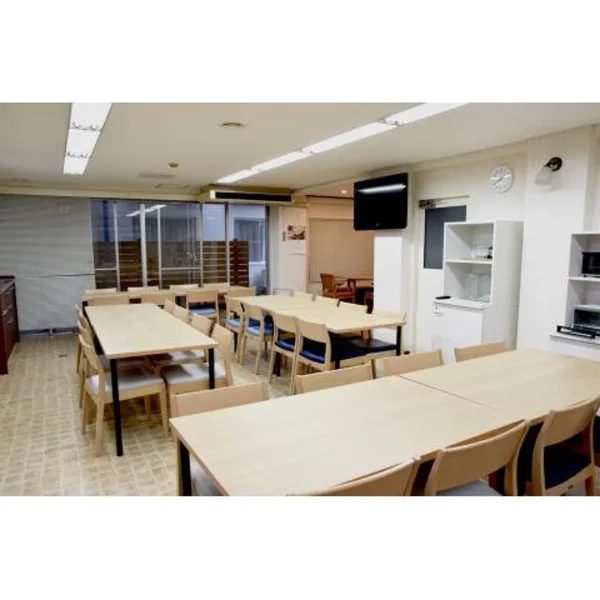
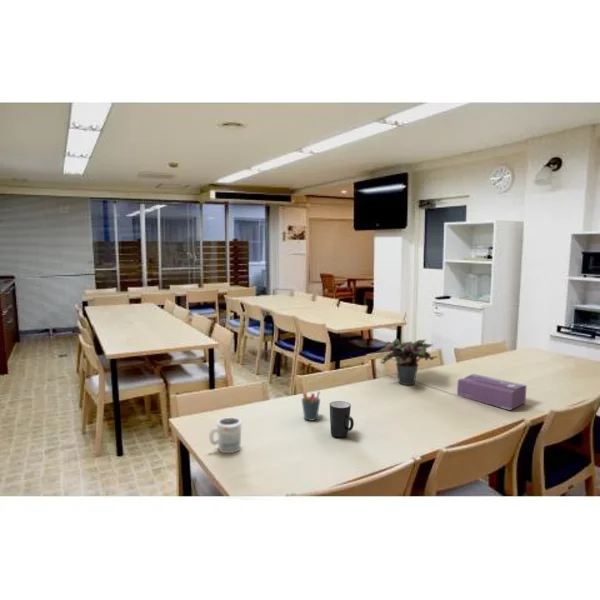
+ pen holder [301,390,321,422]
+ tissue box [456,373,528,411]
+ mug [329,400,355,438]
+ mug [208,416,243,454]
+ potted plant [374,338,439,386]
